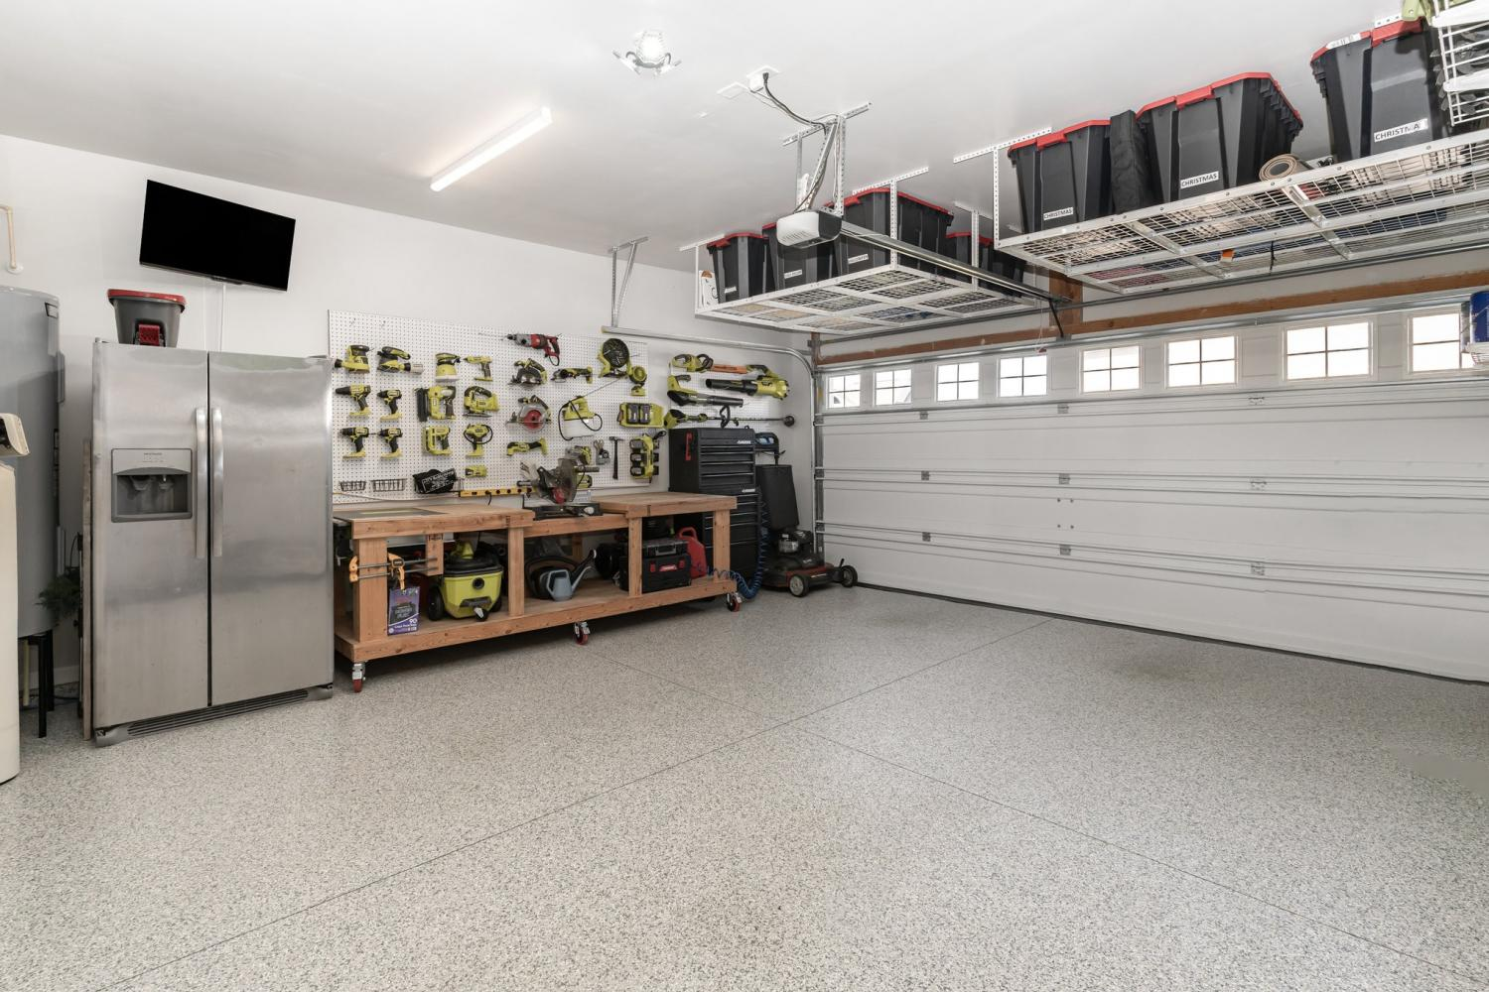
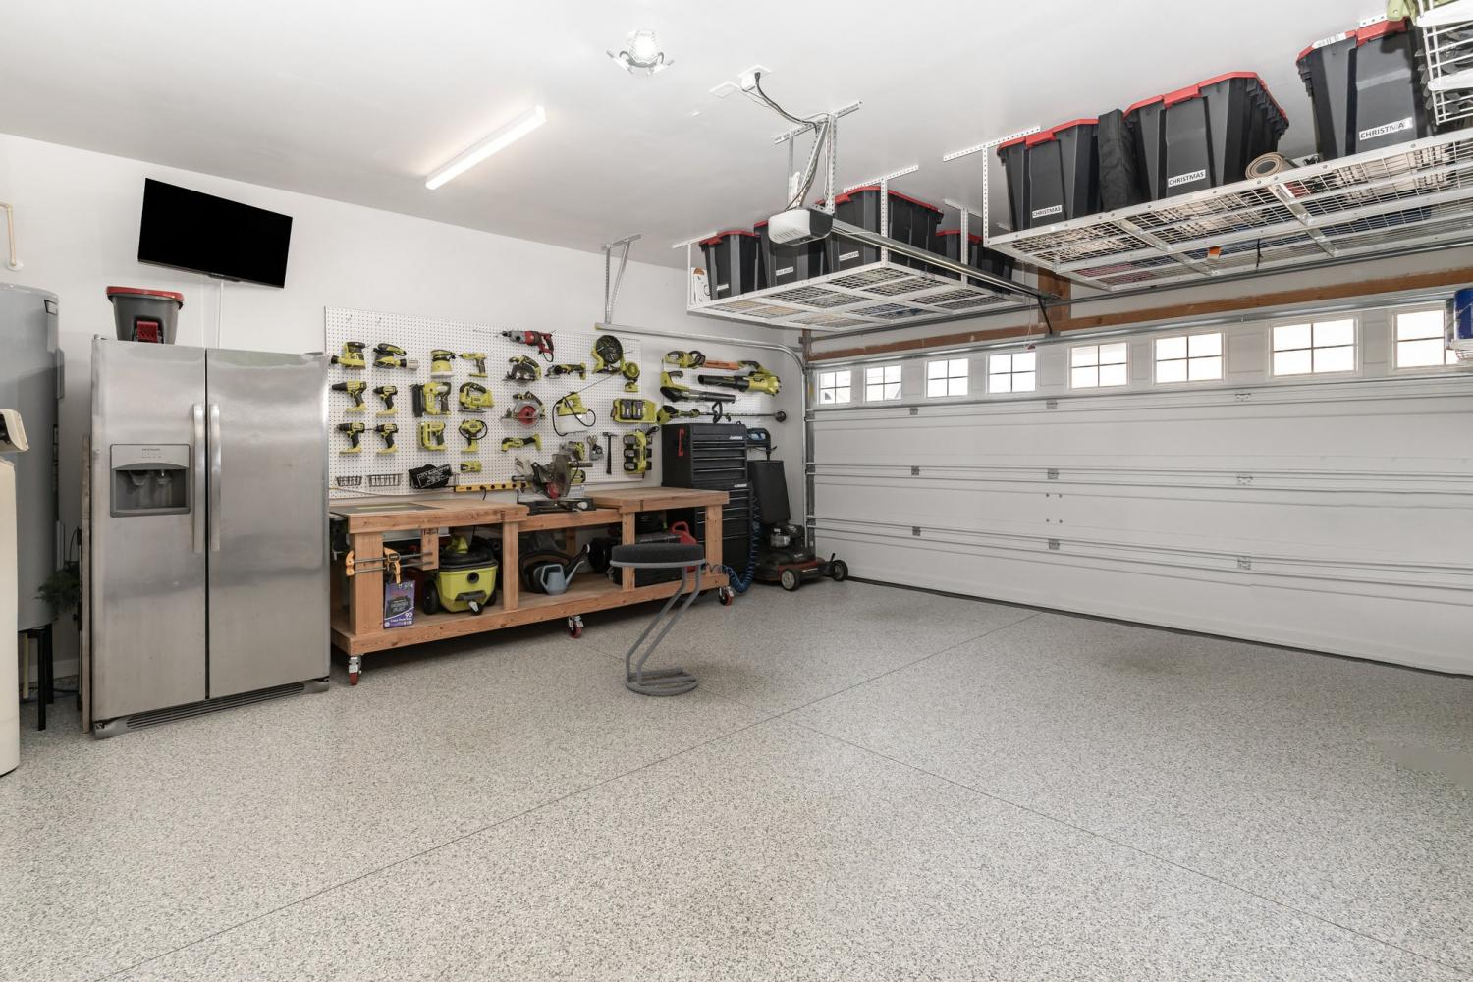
+ stool [609,543,707,694]
